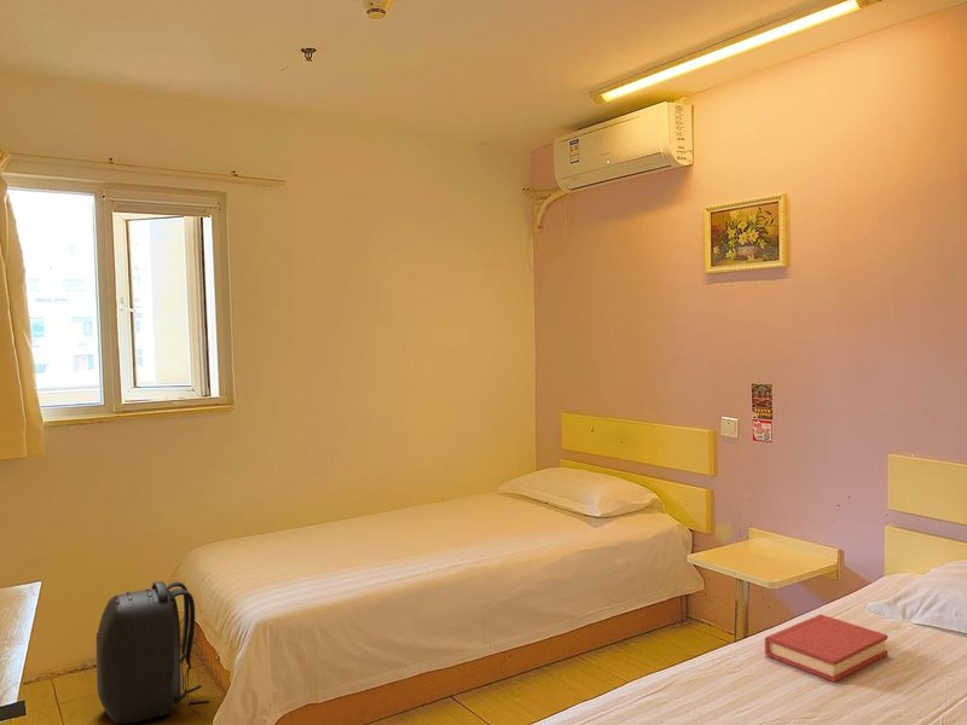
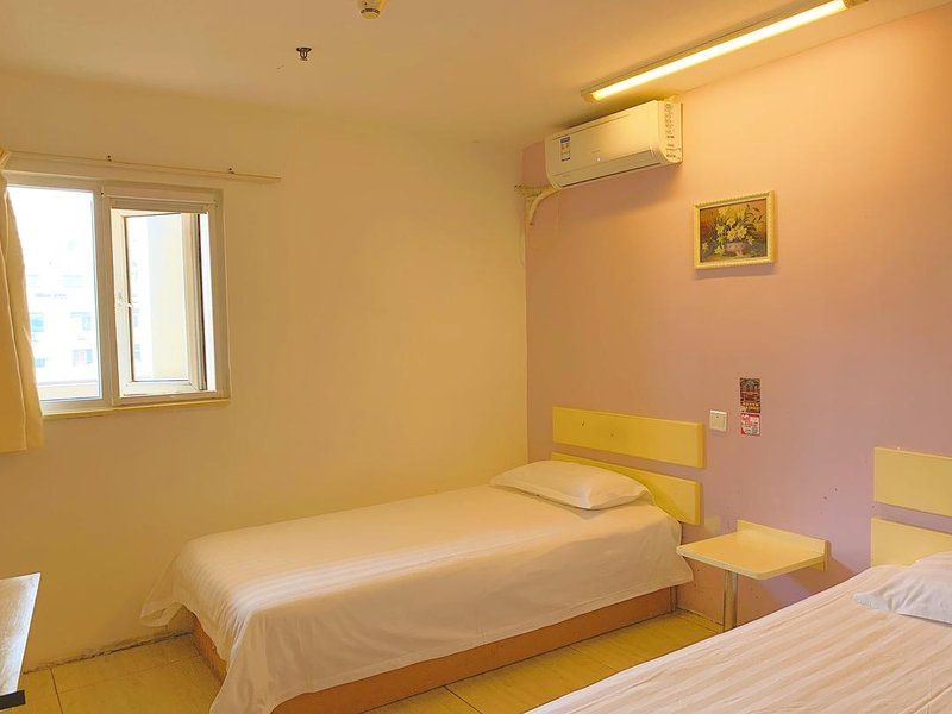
- backpack [95,580,210,725]
- hardback book [764,614,888,683]
